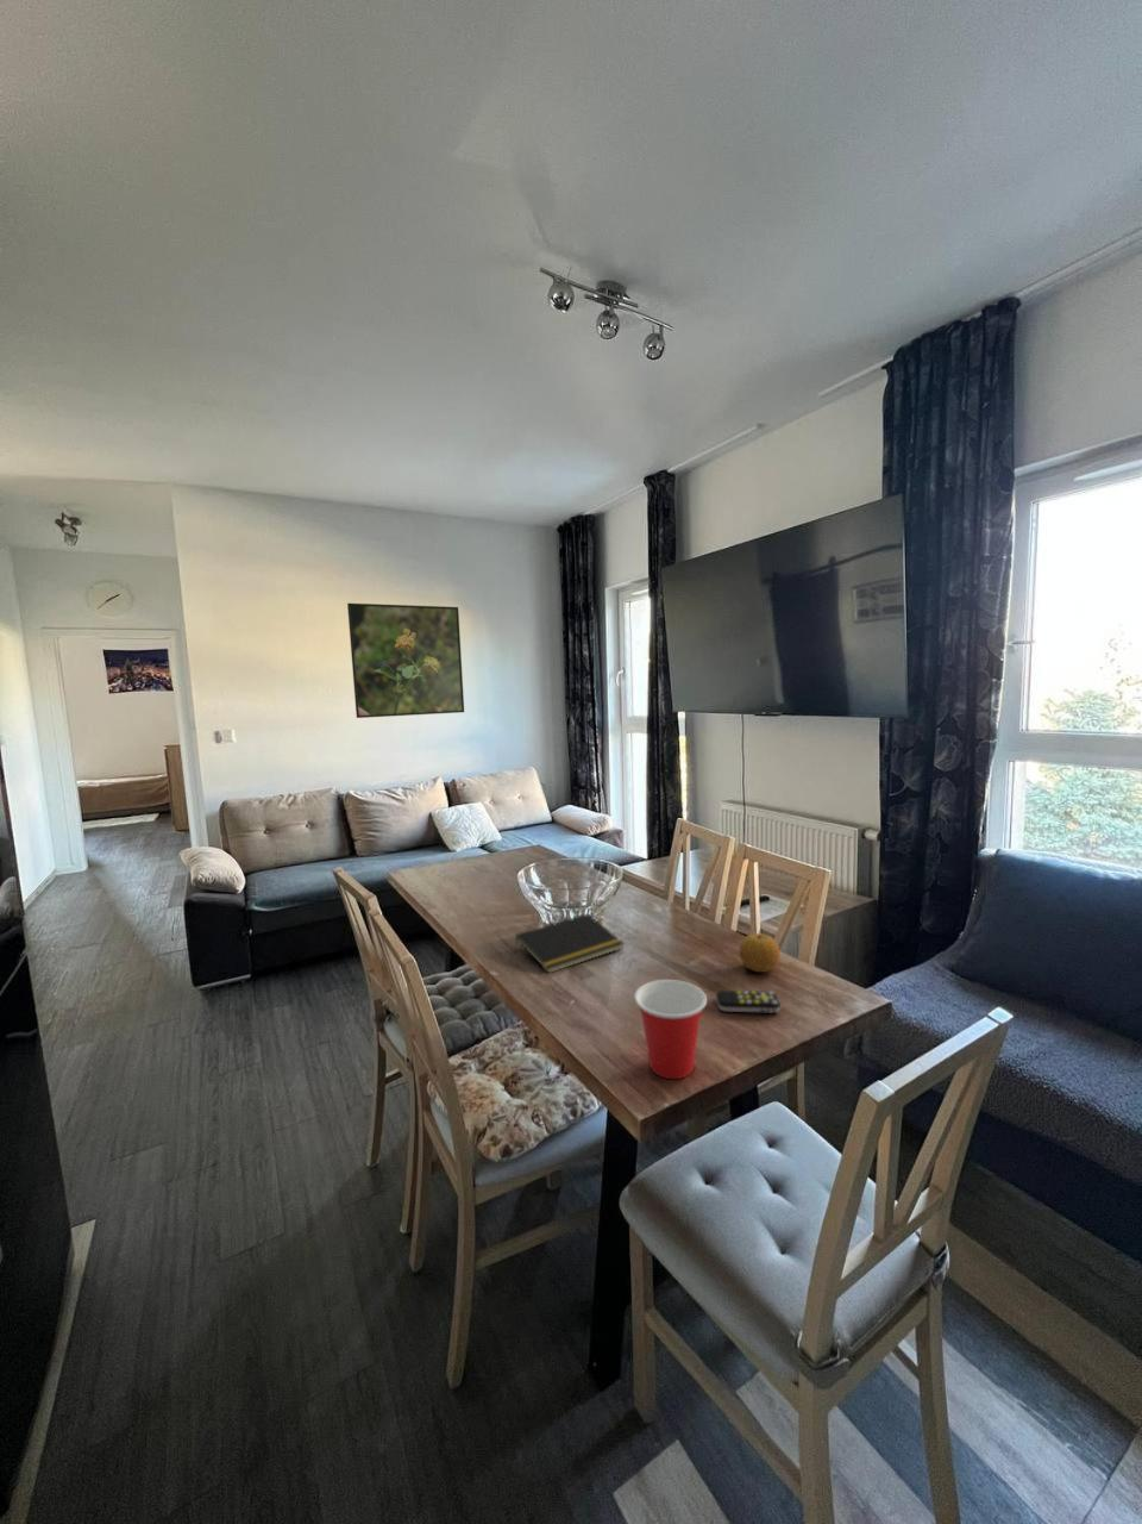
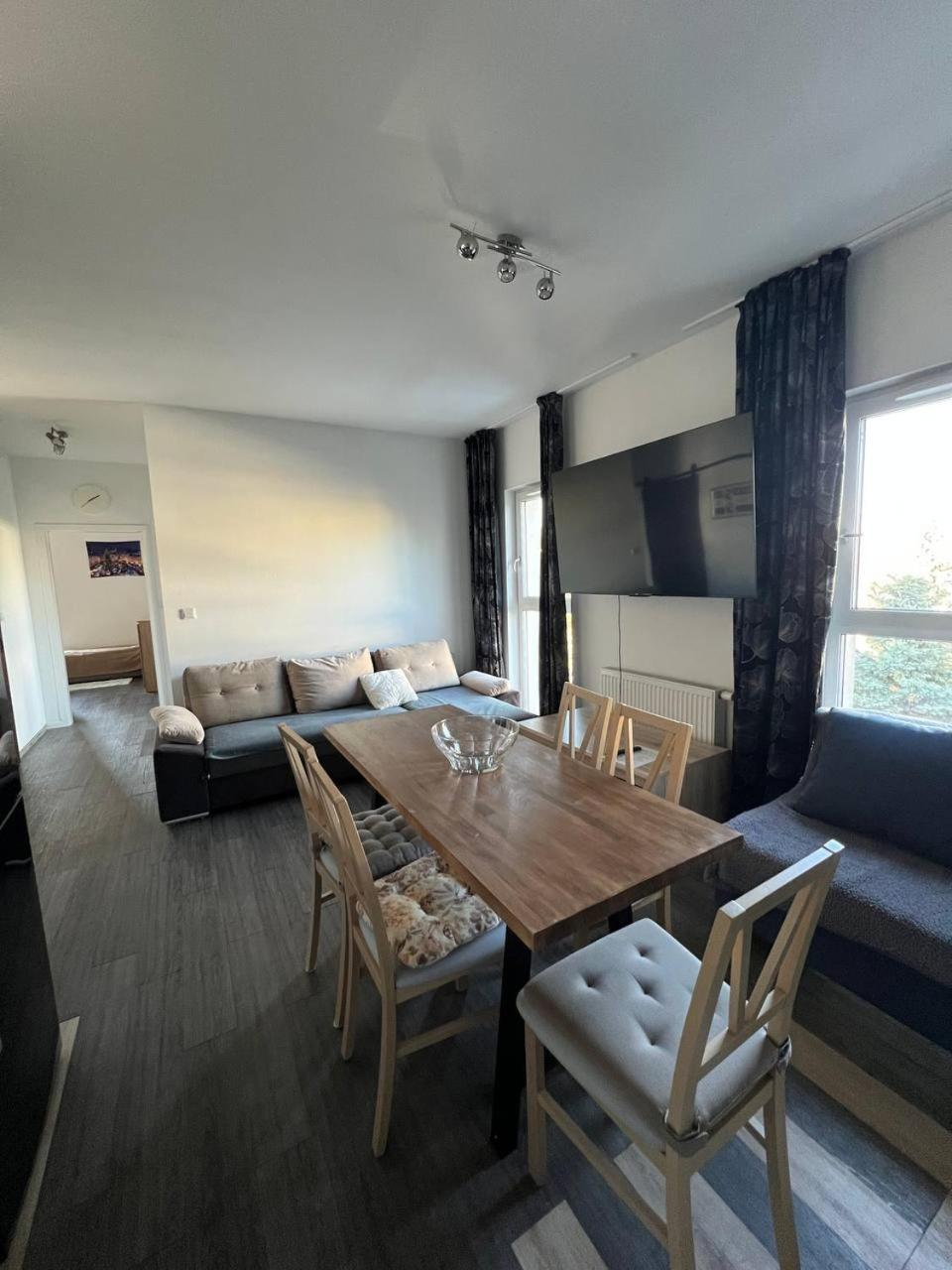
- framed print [347,602,465,719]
- remote control [715,990,782,1014]
- cup [633,979,708,1080]
- notepad [513,912,626,974]
- fruit [739,928,782,973]
